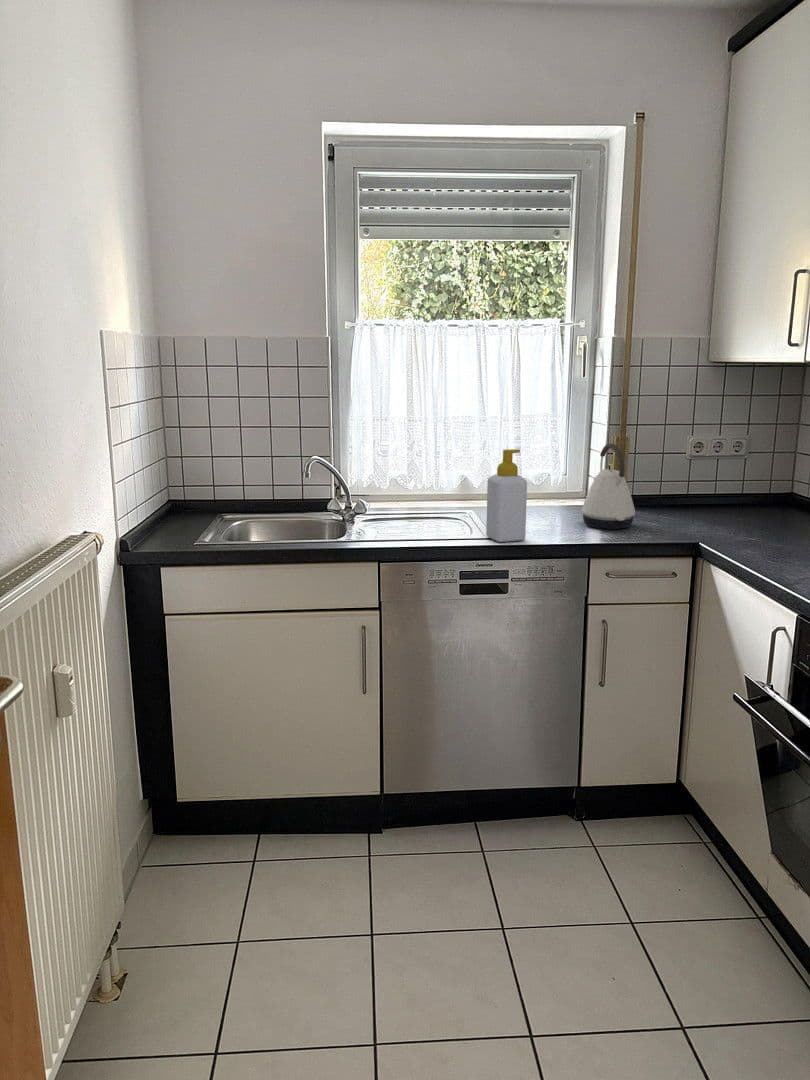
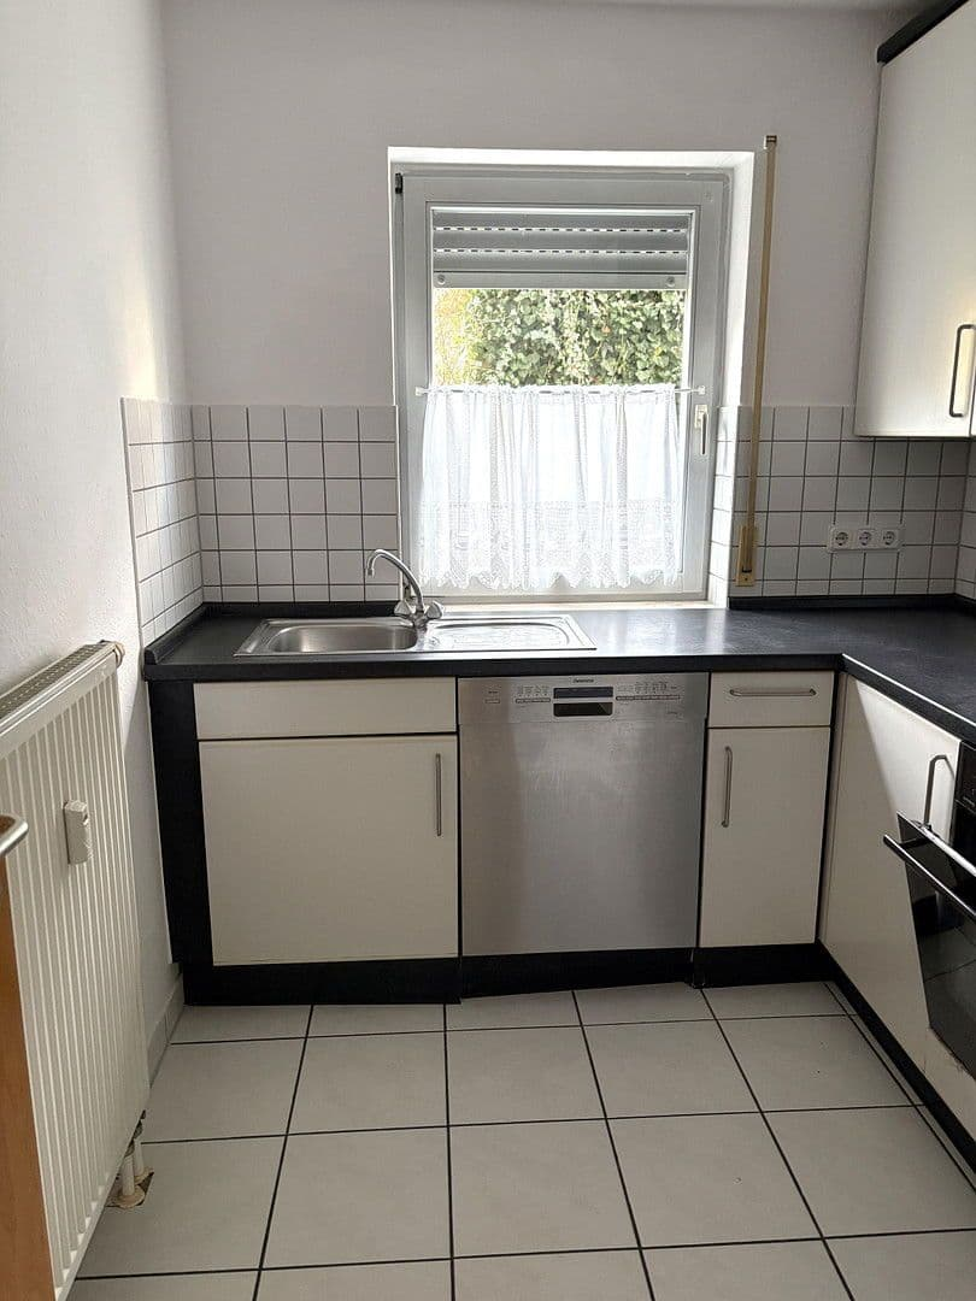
- soap bottle [485,448,528,543]
- kettle [580,442,636,531]
